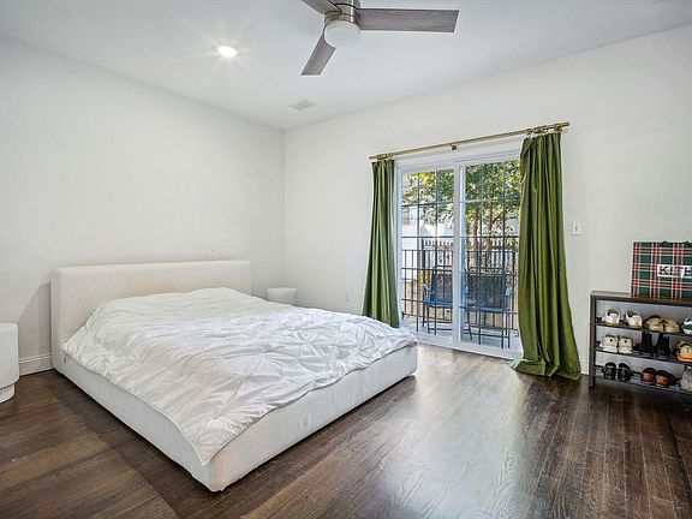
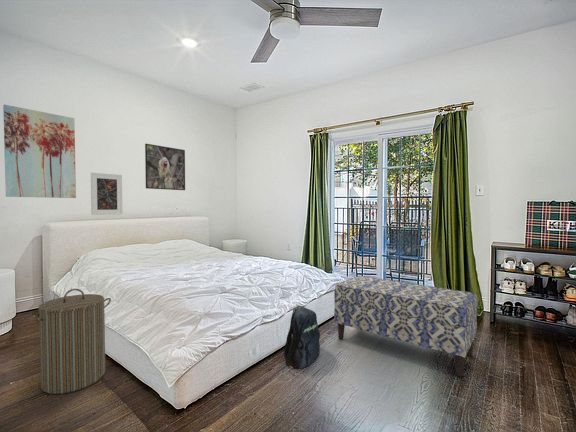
+ laundry hamper [29,288,112,395]
+ wall art [2,104,77,199]
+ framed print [144,143,186,191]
+ backpack [283,305,321,369]
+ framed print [90,172,123,216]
+ bench [333,275,479,377]
